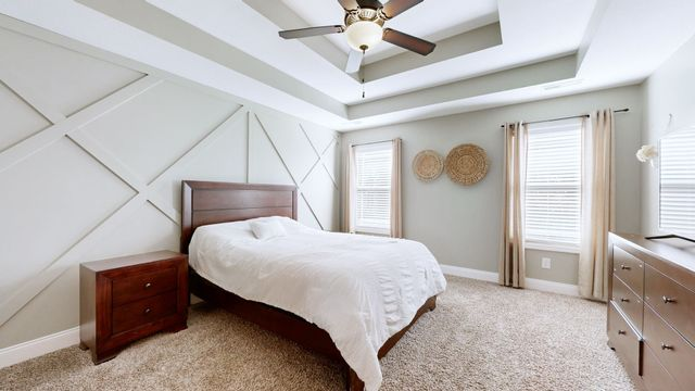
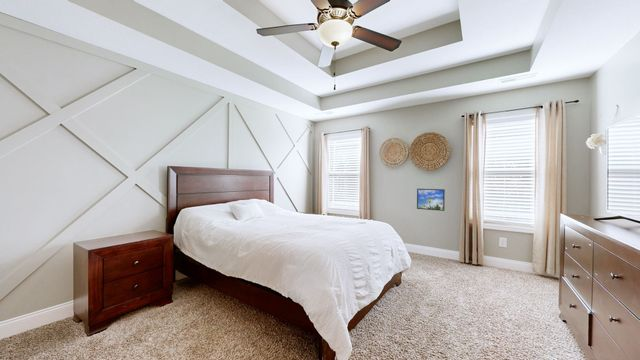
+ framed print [416,188,446,212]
